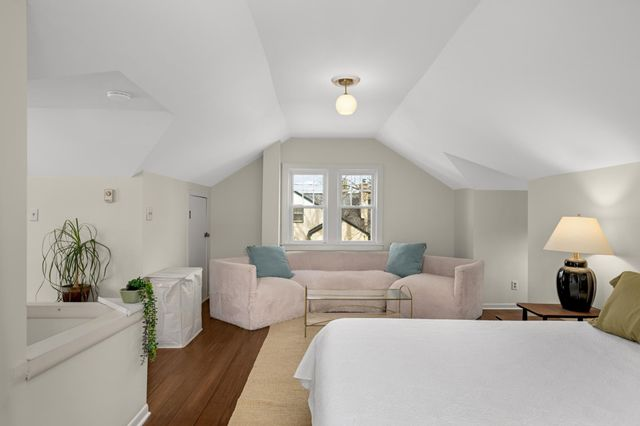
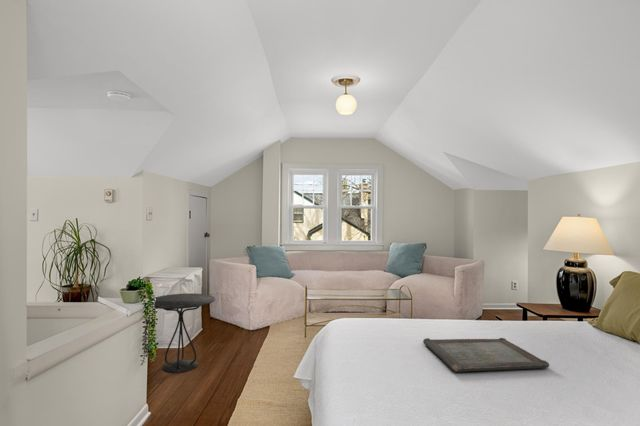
+ side table [154,292,216,374]
+ serving tray [422,337,550,373]
